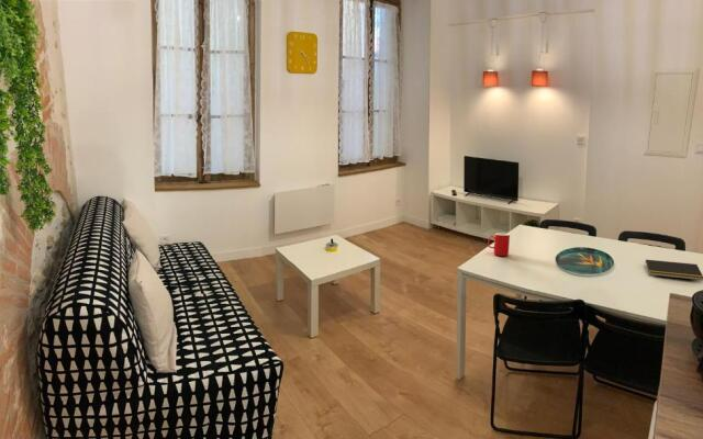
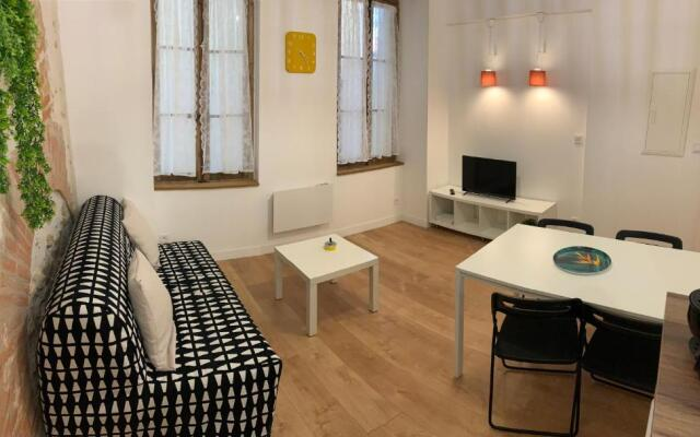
- cup [487,232,511,257]
- notepad [644,259,703,281]
